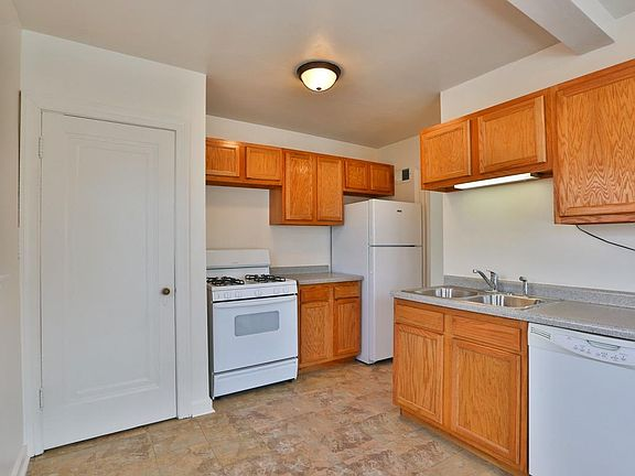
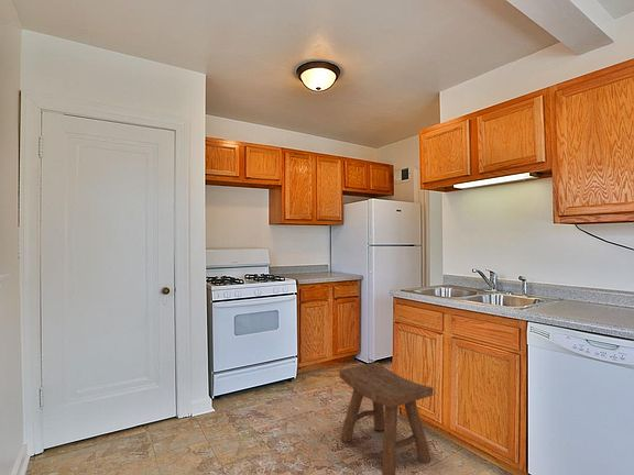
+ stool [339,362,434,475]
